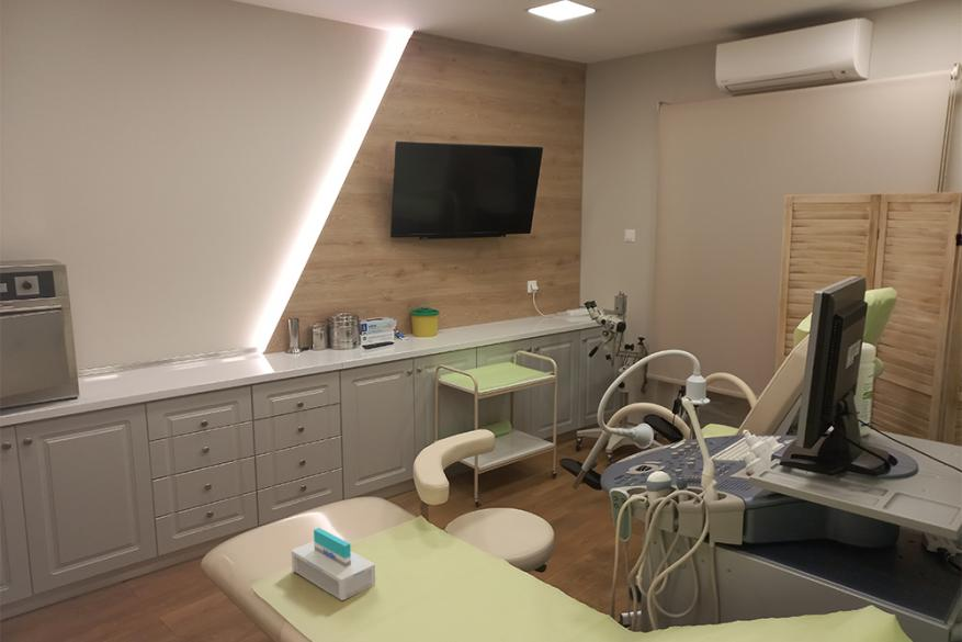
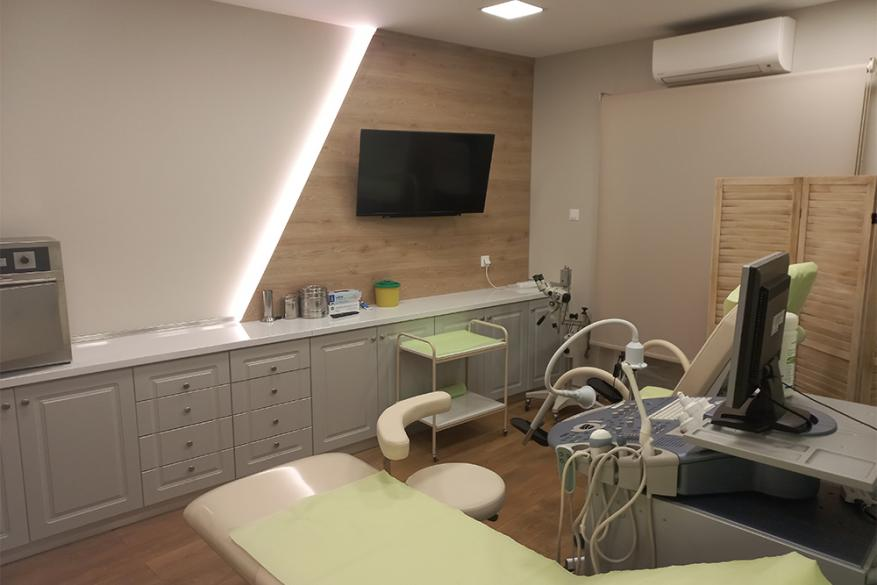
- tissue box [291,527,376,601]
